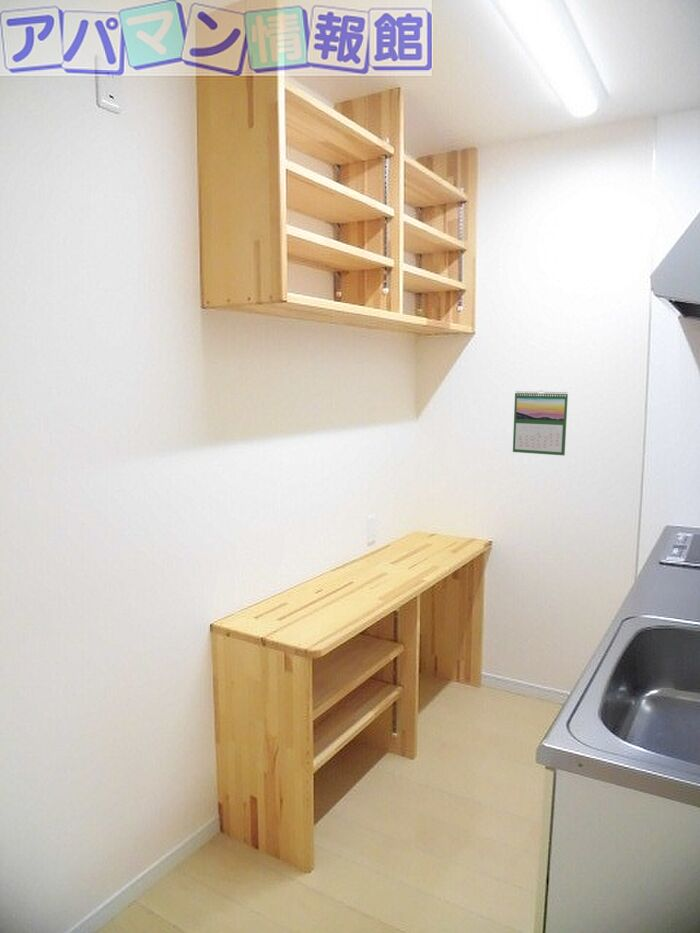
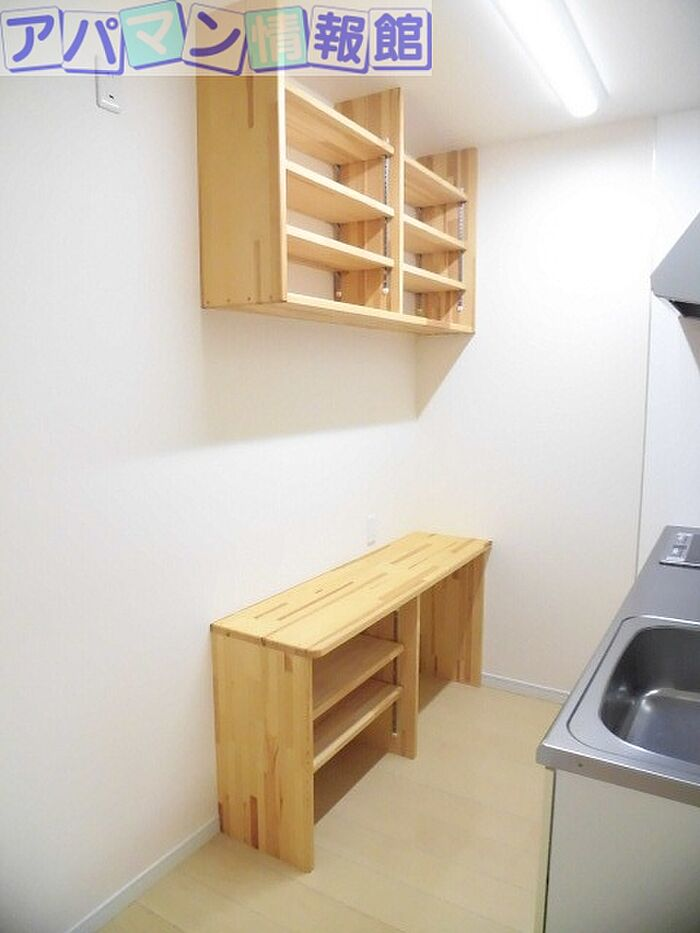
- calendar [512,390,569,456]
